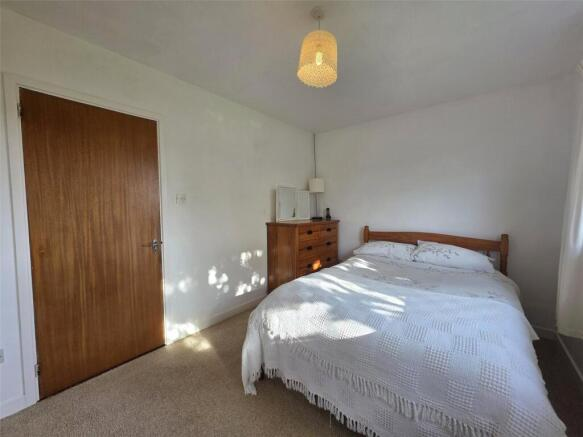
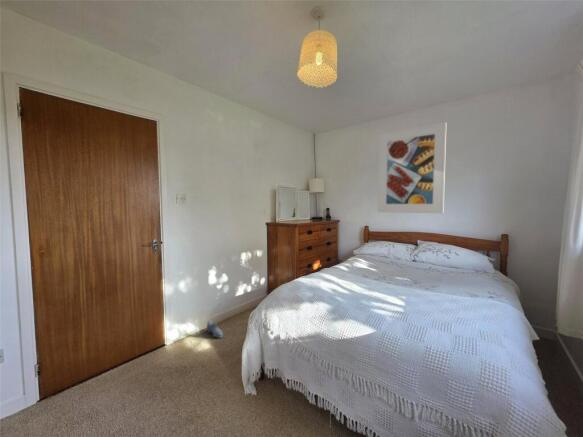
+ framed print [377,121,447,214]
+ shoe [206,319,224,339]
